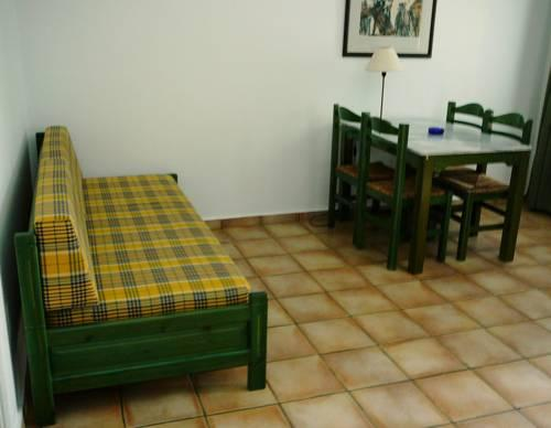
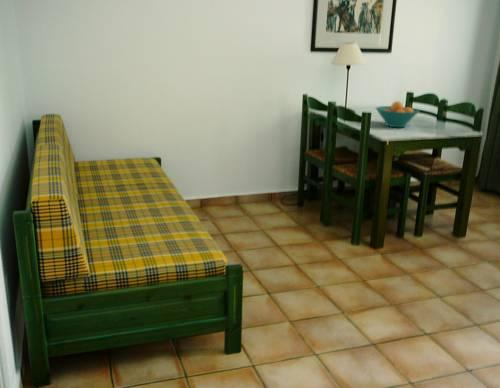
+ fruit bowl [375,100,420,128]
